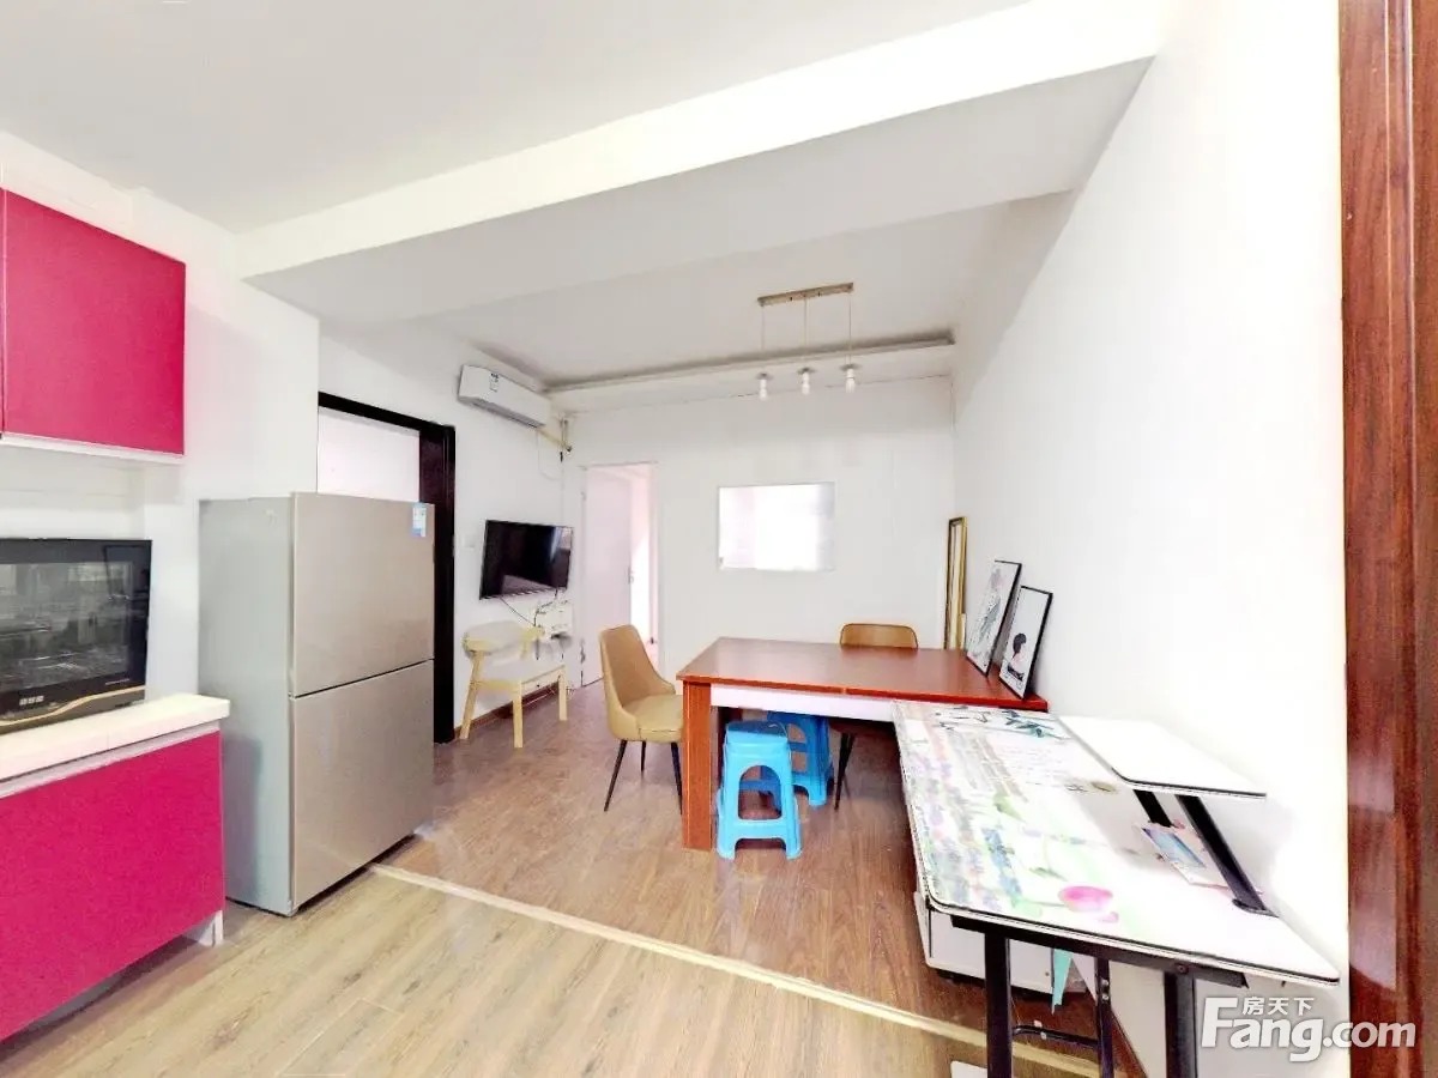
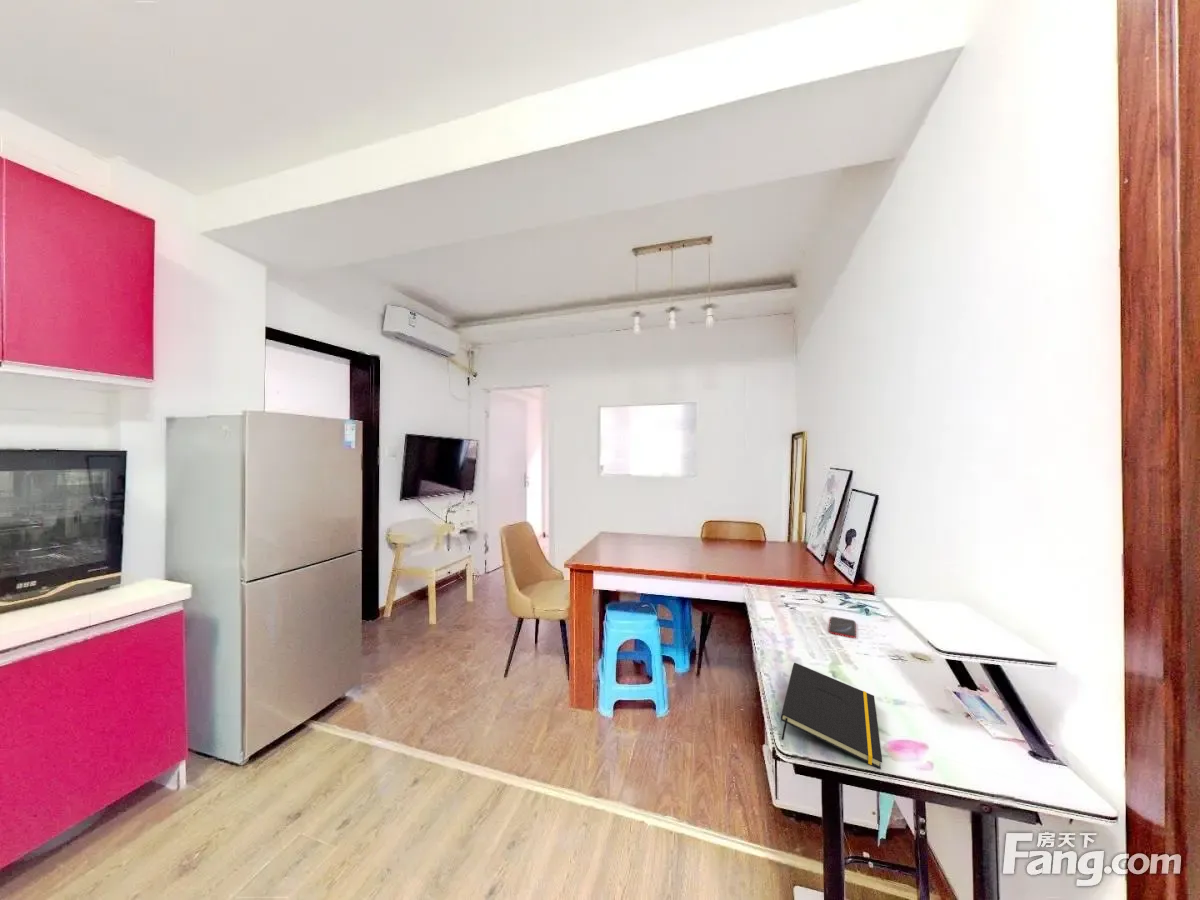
+ smartphone [828,616,857,639]
+ notepad [780,662,883,770]
